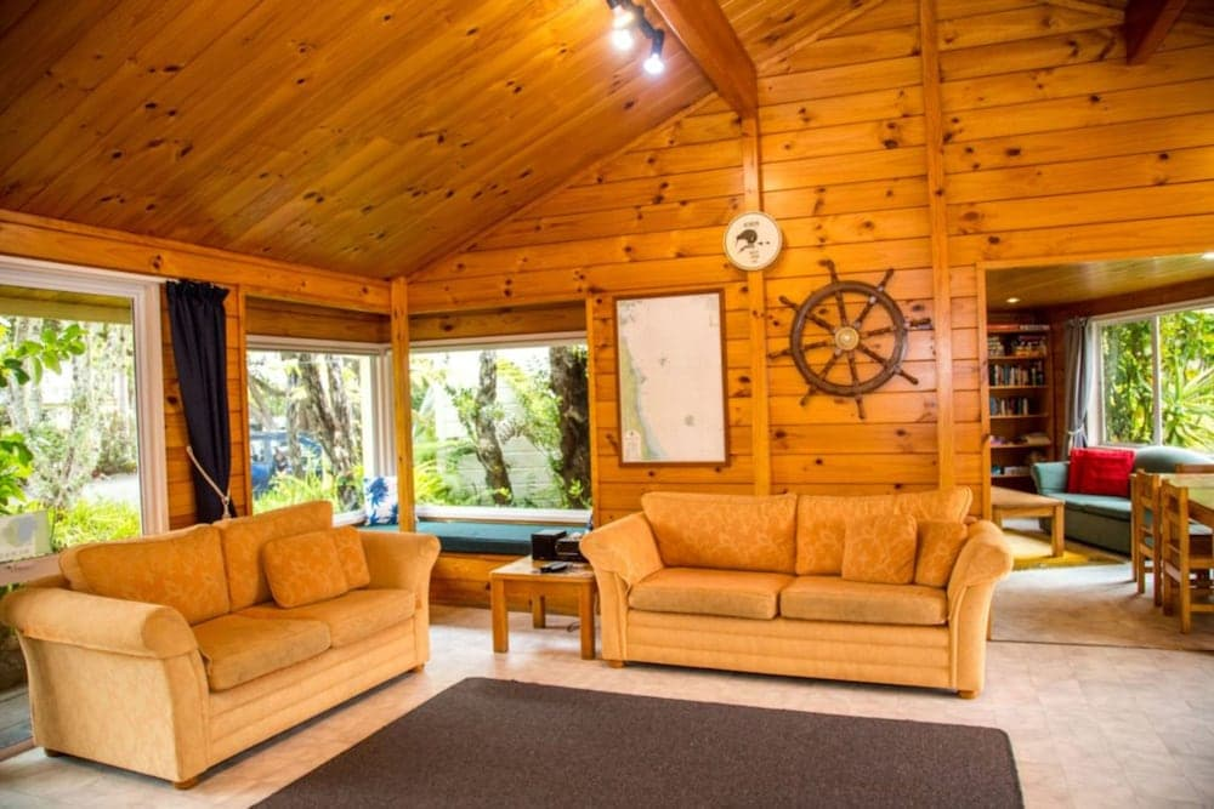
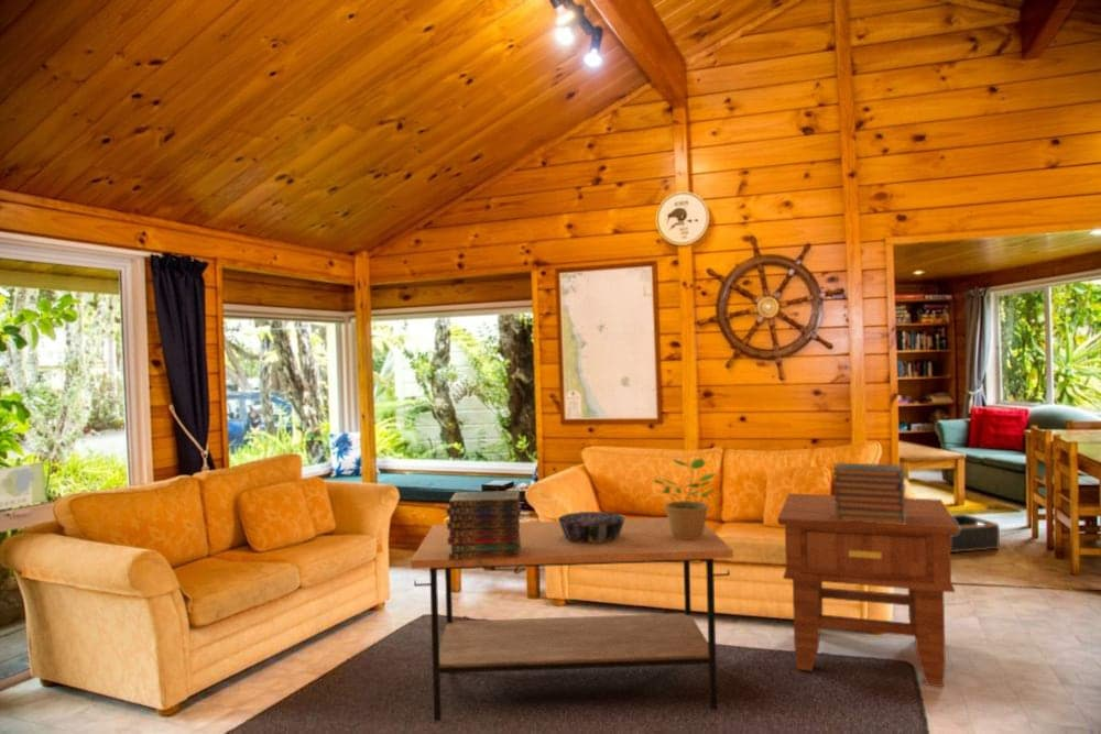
+ book stack [445,490,523,560]
+ potted plant [653,458,717,539]
+ book stack [831,461,906,525]
+ basket [950,513,1001,554]
+ coffee table [410,516,734,722]
+ side table [776,492,959,688]
+ decorative bowl [557,511,628,544]
